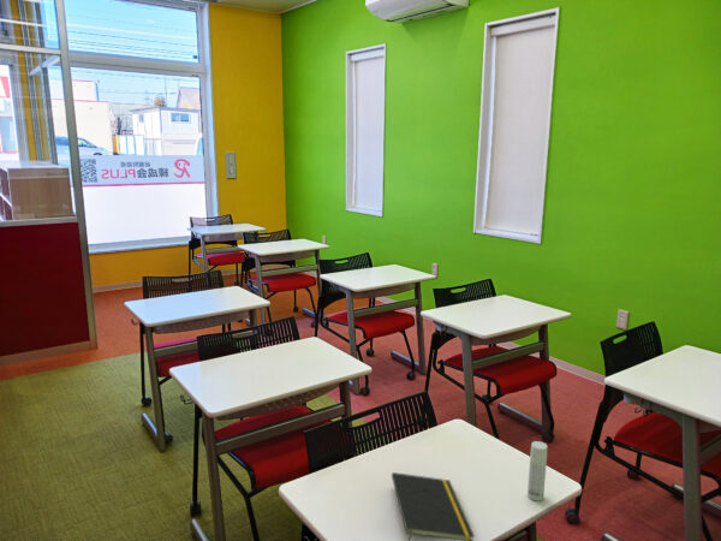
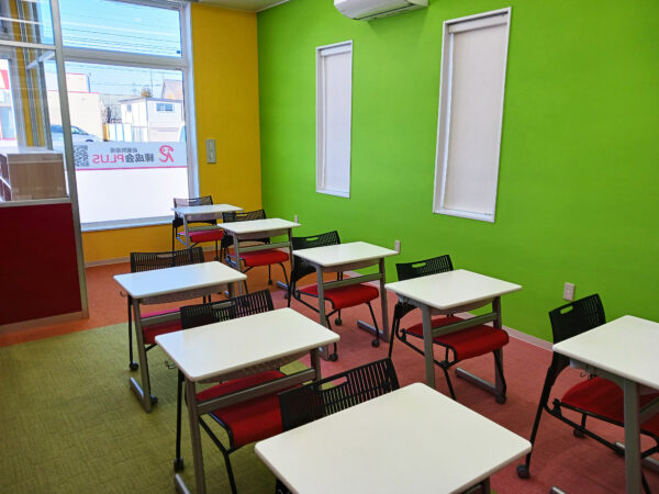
- notepad [391,471,476,541]
- bottle [526,440,548,501]
